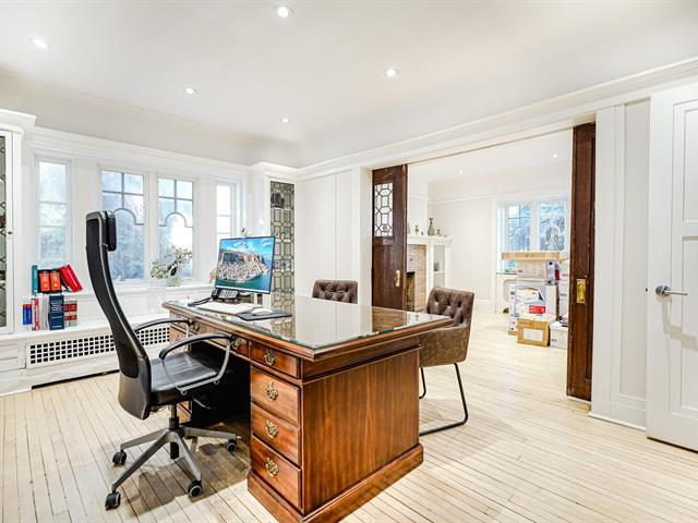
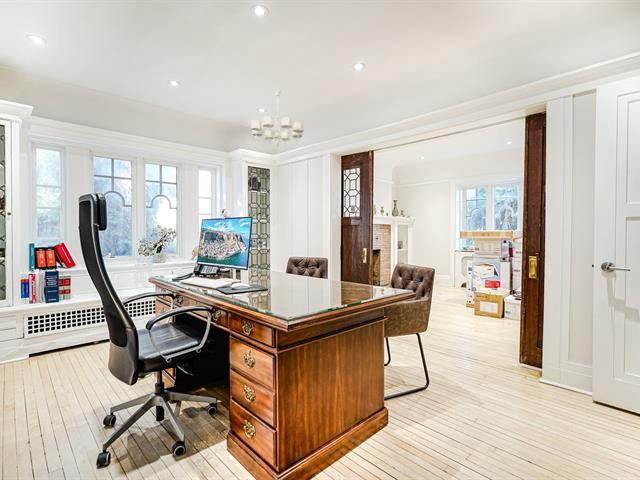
+ chandelier [250,90,304,149]
